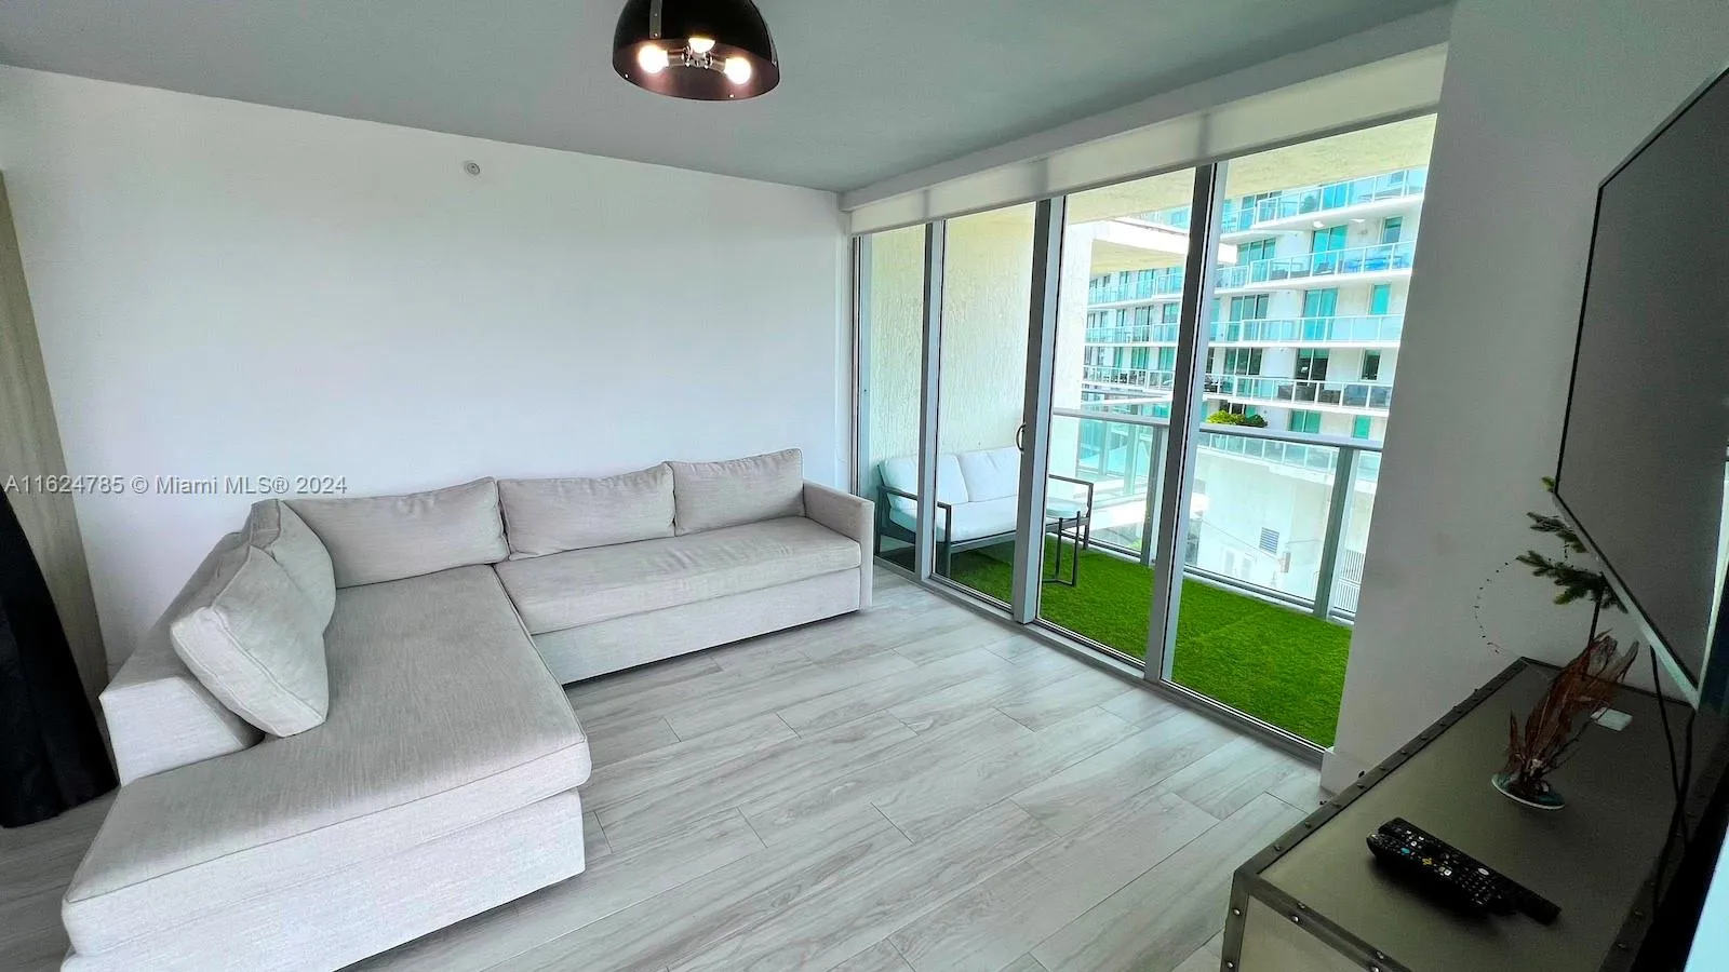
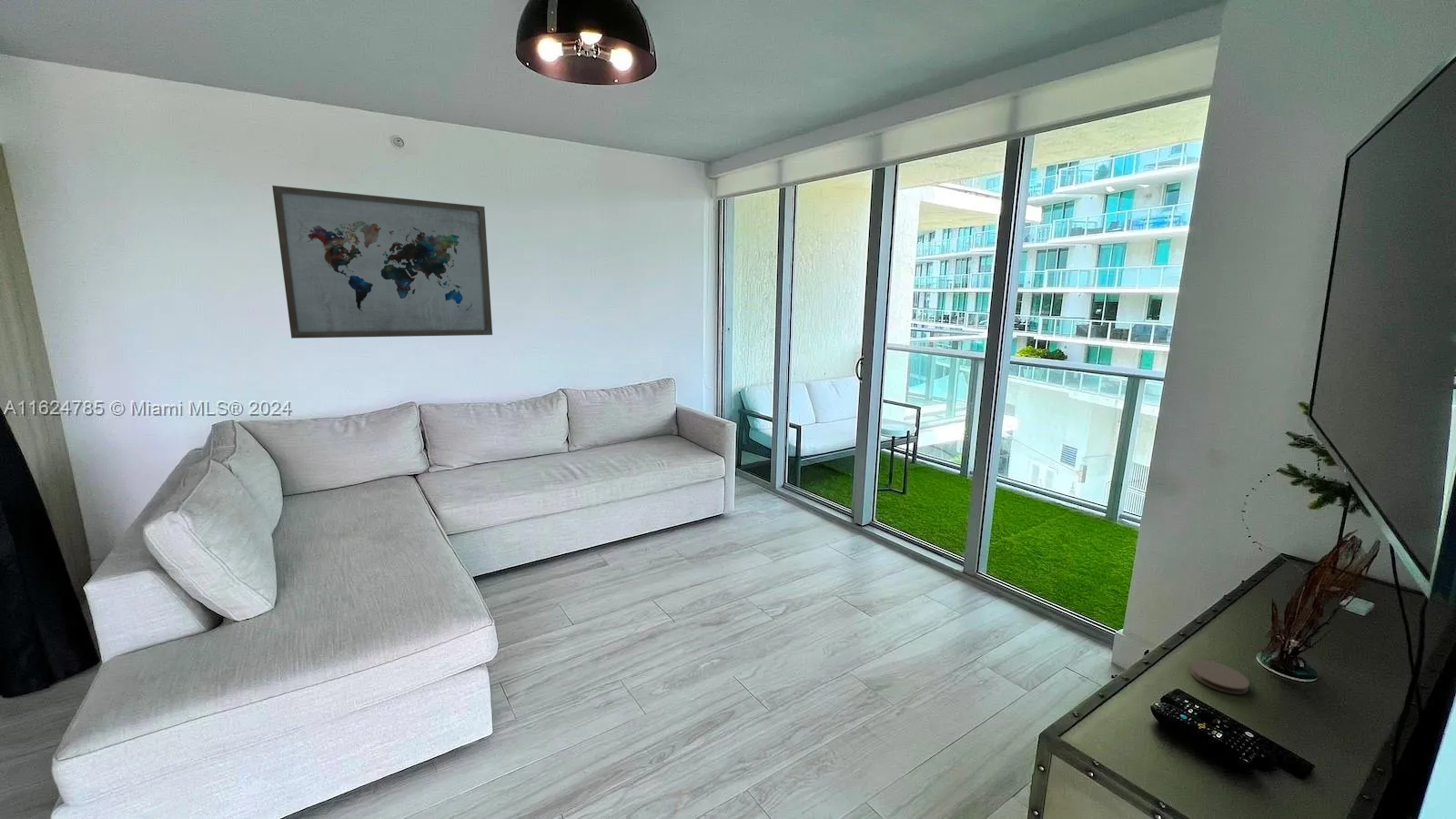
+ wall art [271,185,493,339]
+ coaster [1189,659,1250,695]
